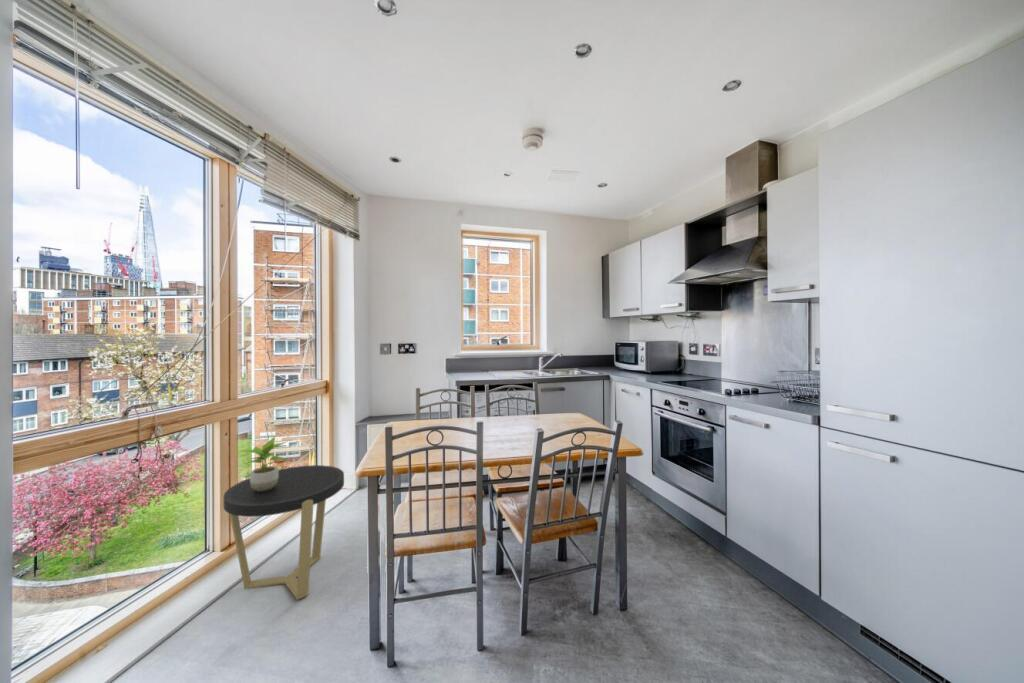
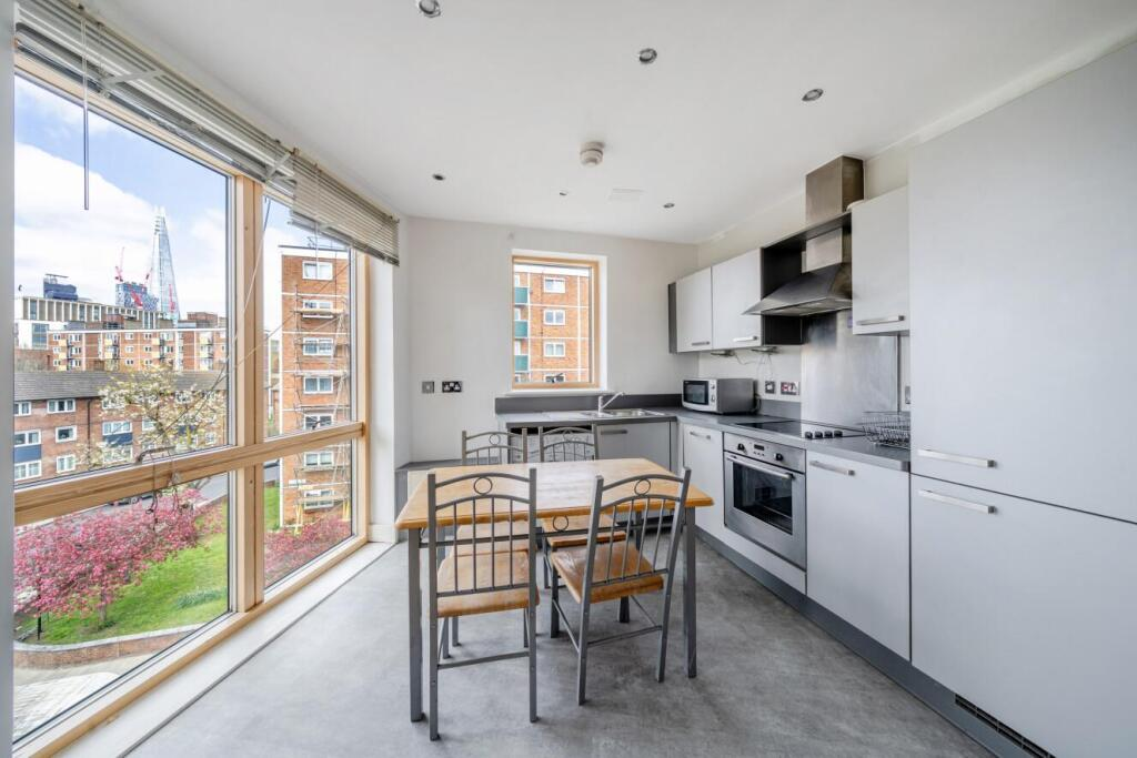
- side table [222,464,345,601]
- potted plant [241,436,287,492]
